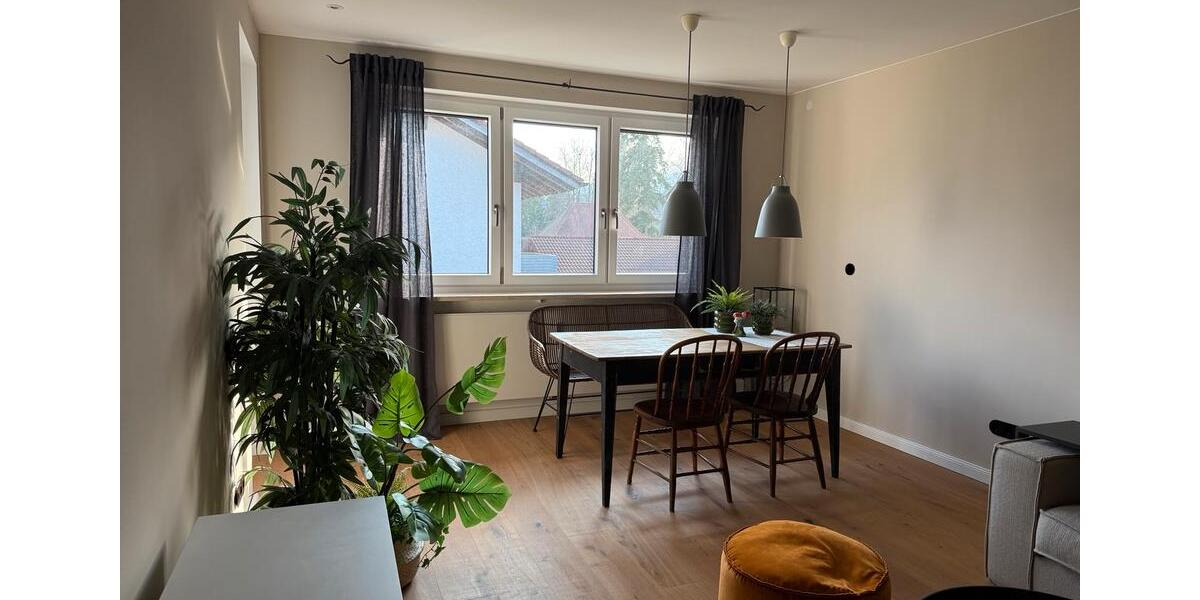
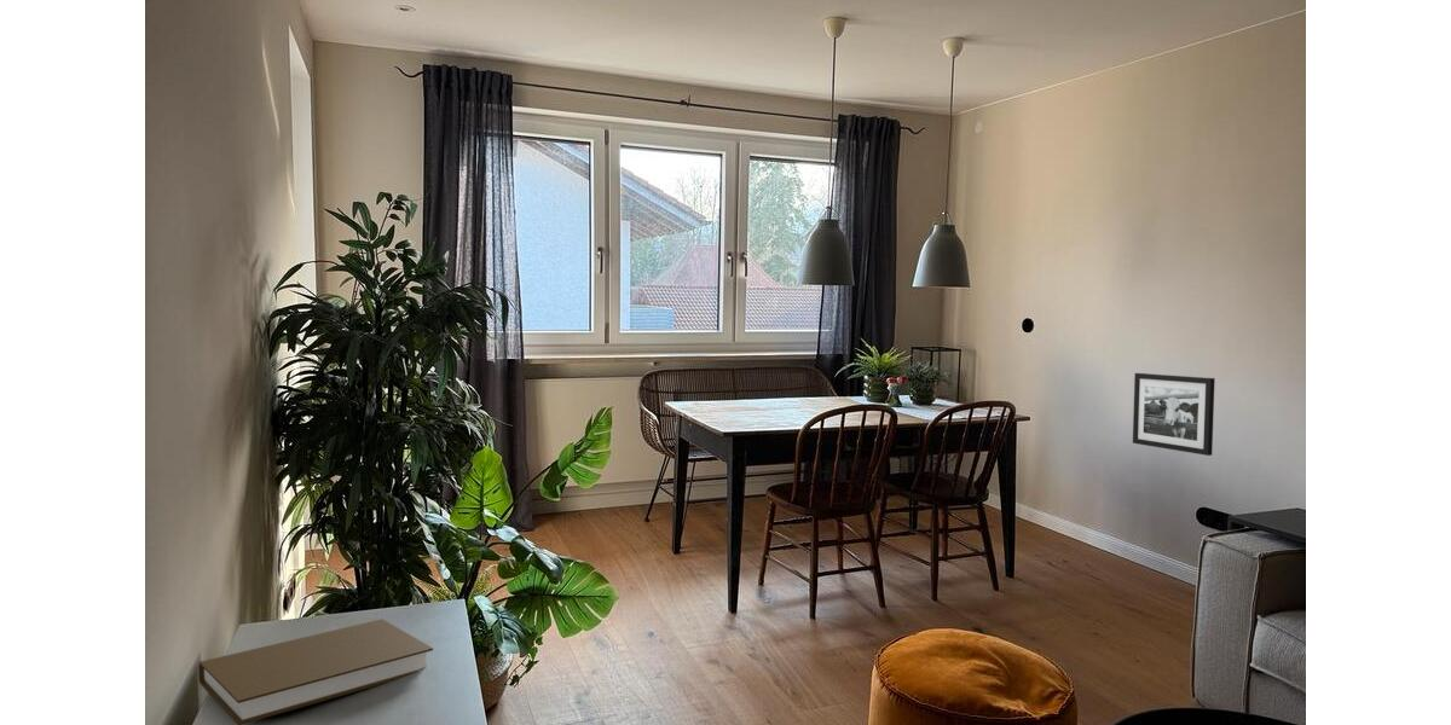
+ book [197,617,434,725]
+ picture frame [1132,372,1216,457]
